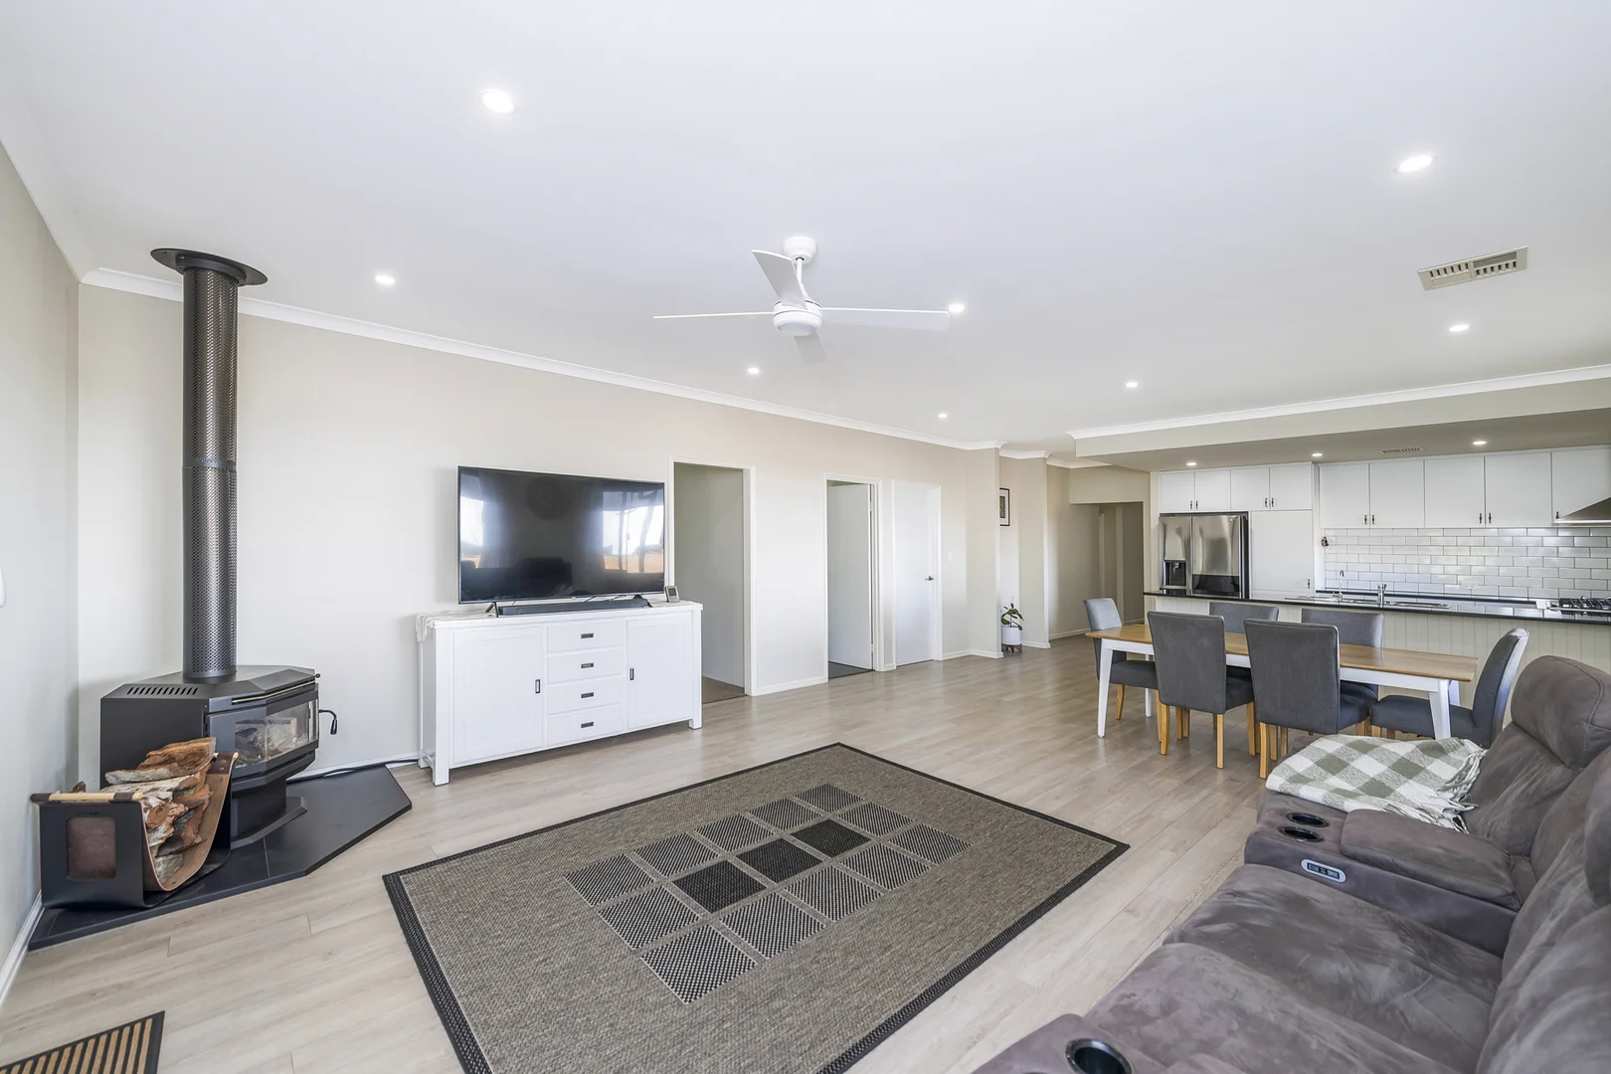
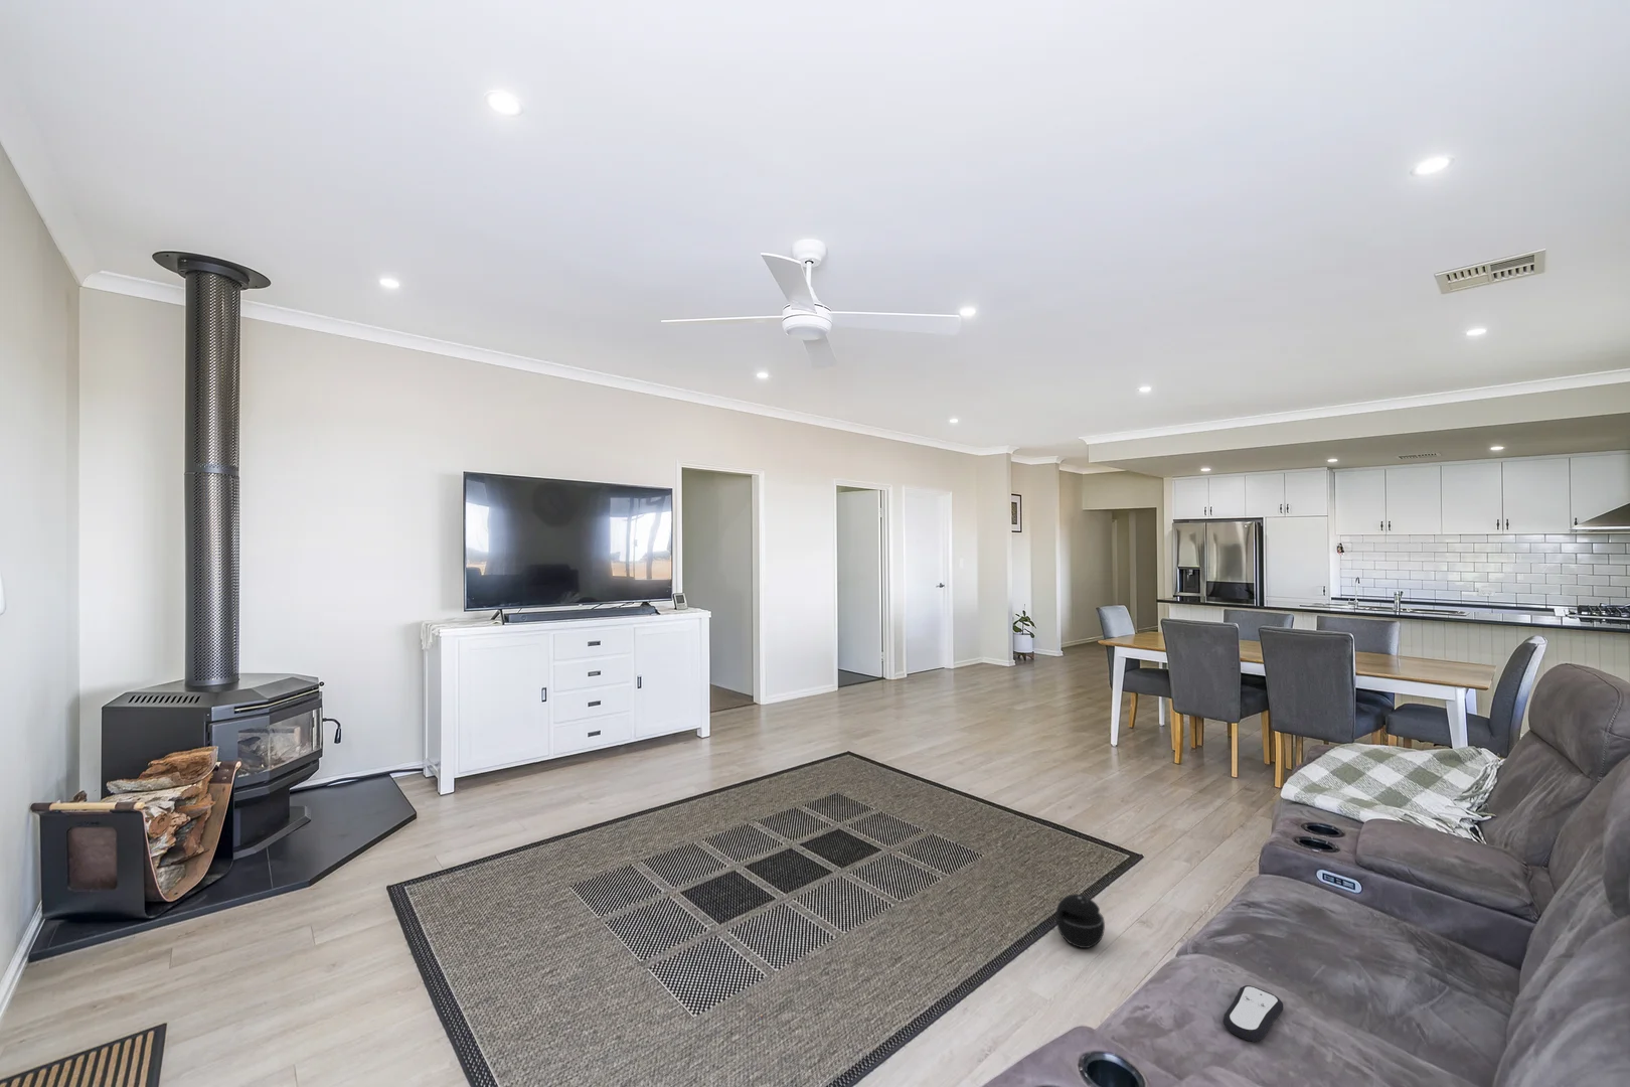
+ remote control [1222,984,1284,1042]
+ speaker [1054,893,1106,949]
